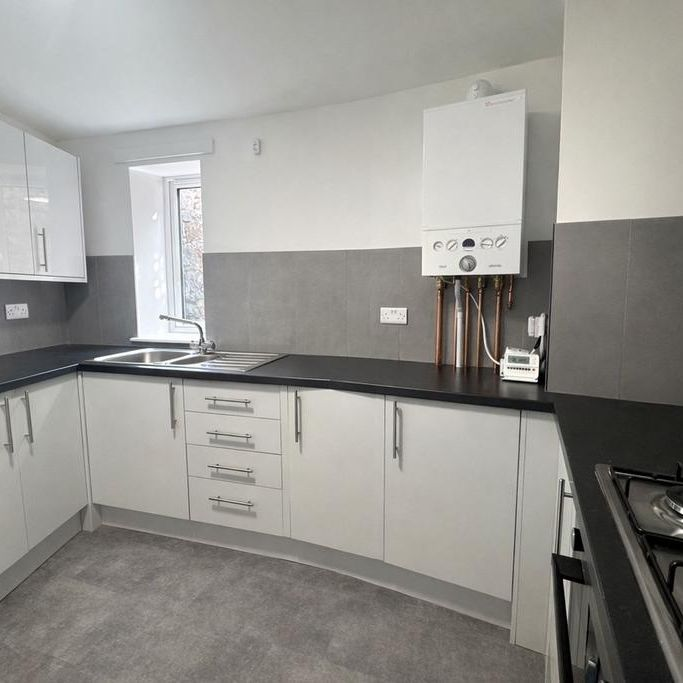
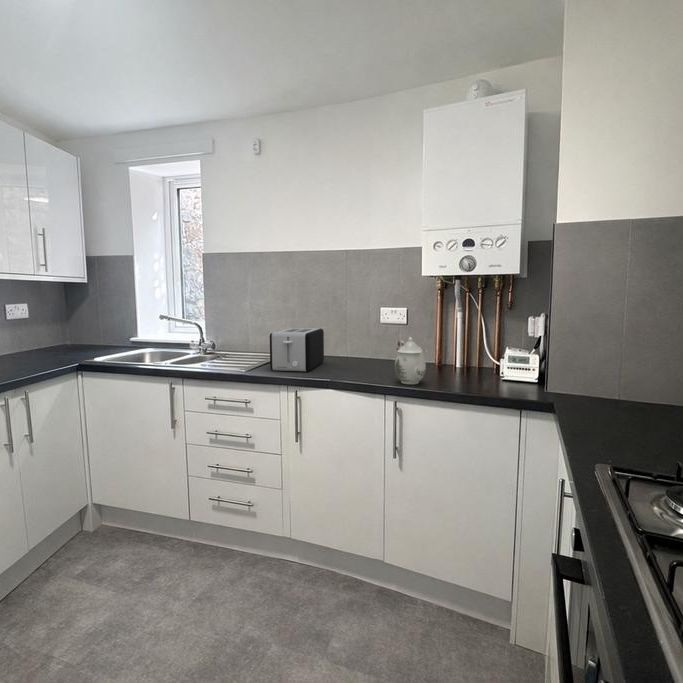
+ toaster [269,327,325,372]
+ teapot [394,336,428,385]
